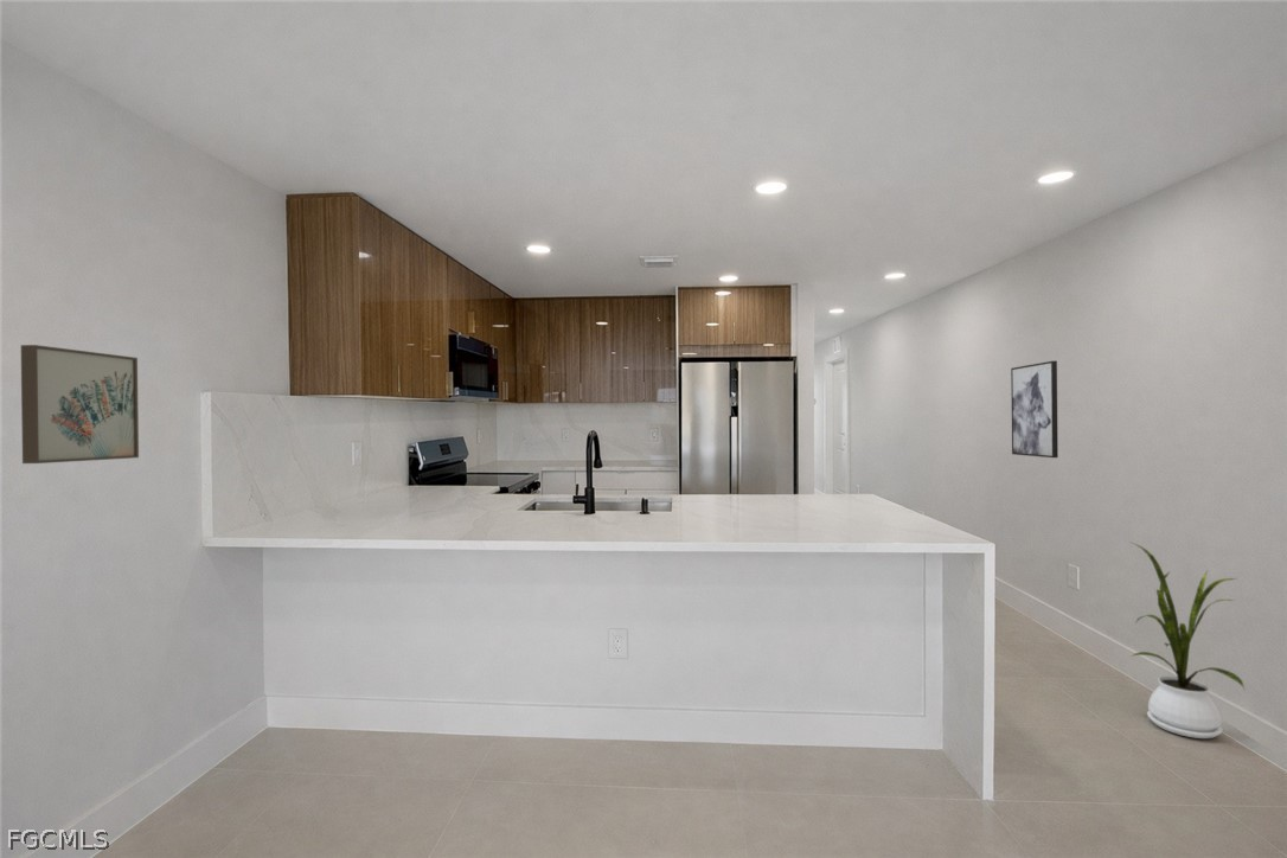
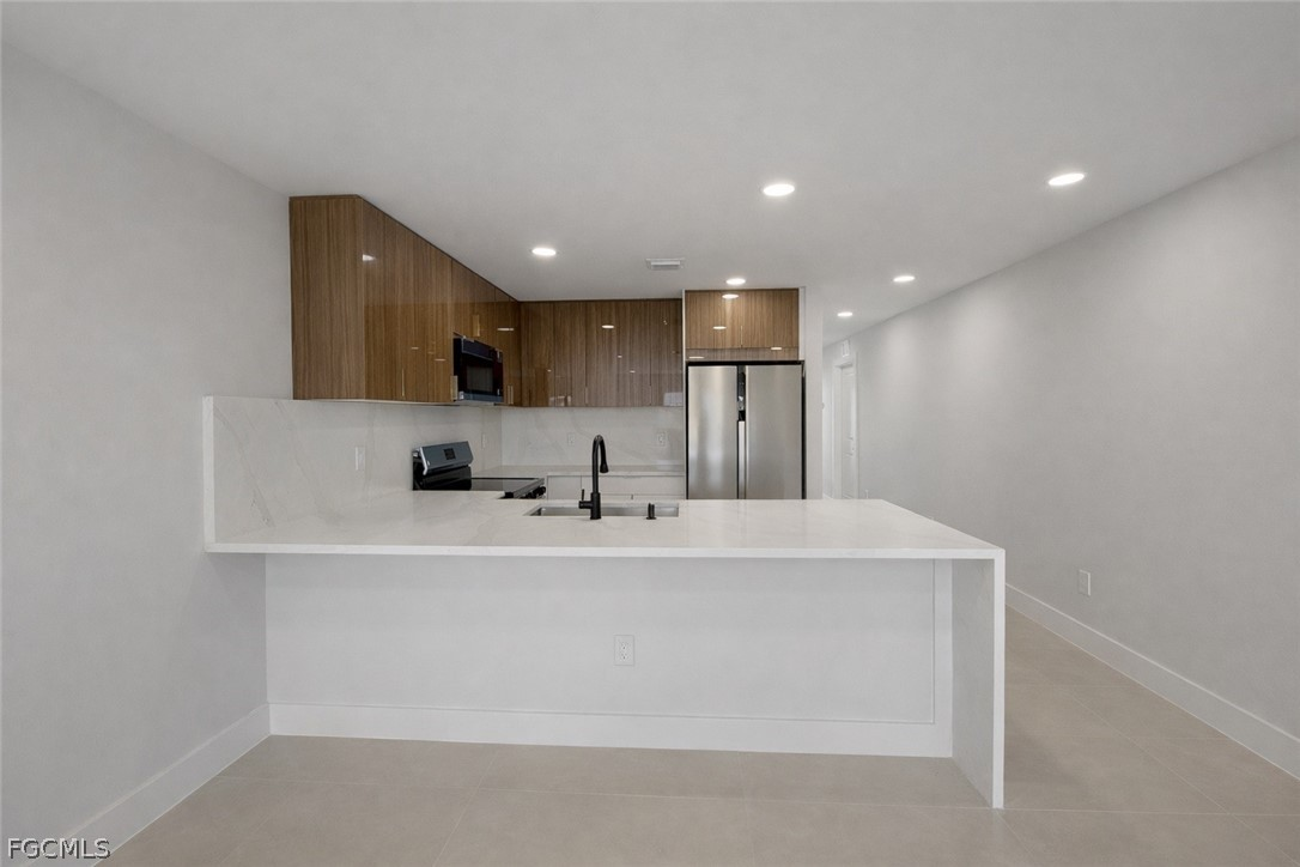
- house plant [1128,540,1246,739]
- wall art [1010,360,1059,459]
- wall art [20,344,140,465]
